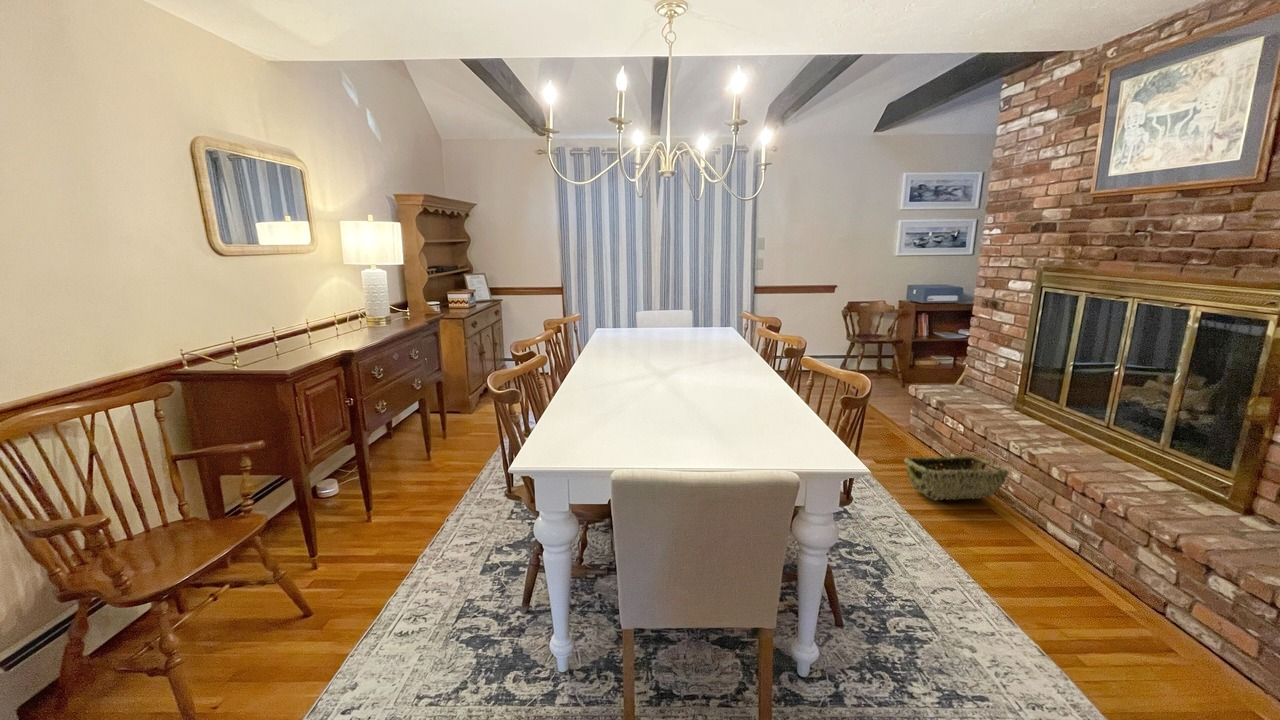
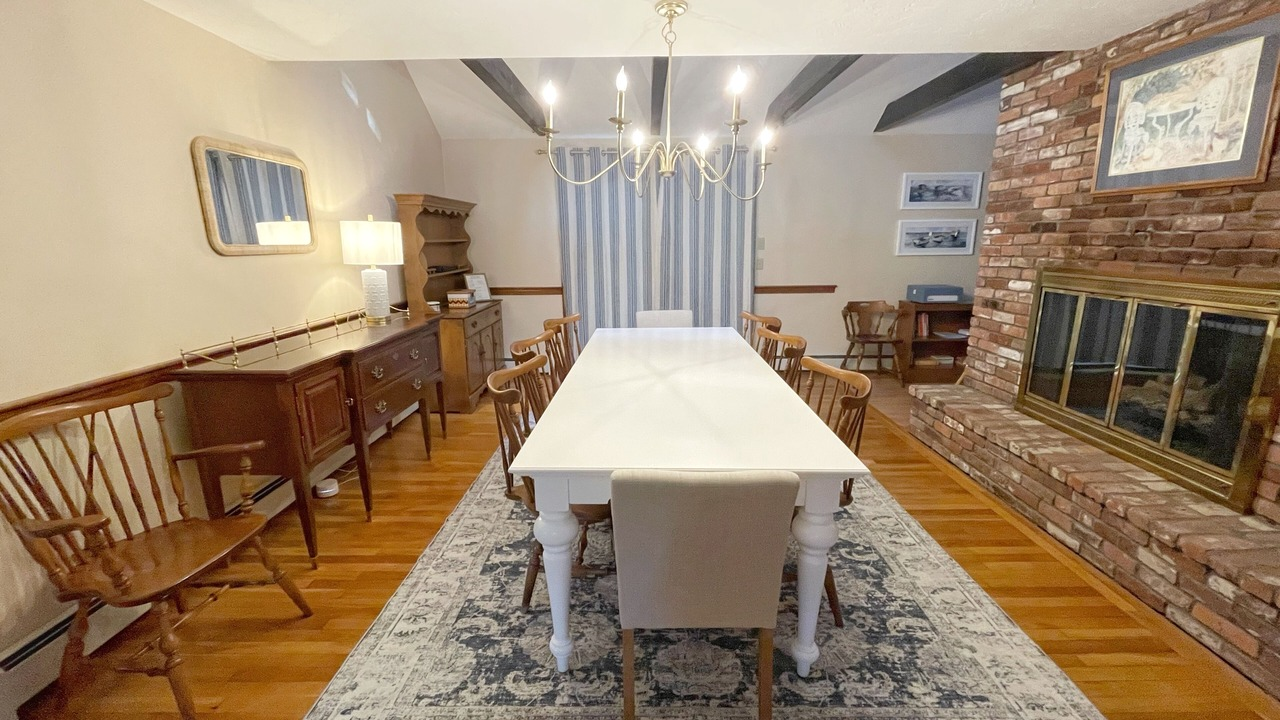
- woven basket [903,455,1009,501]
